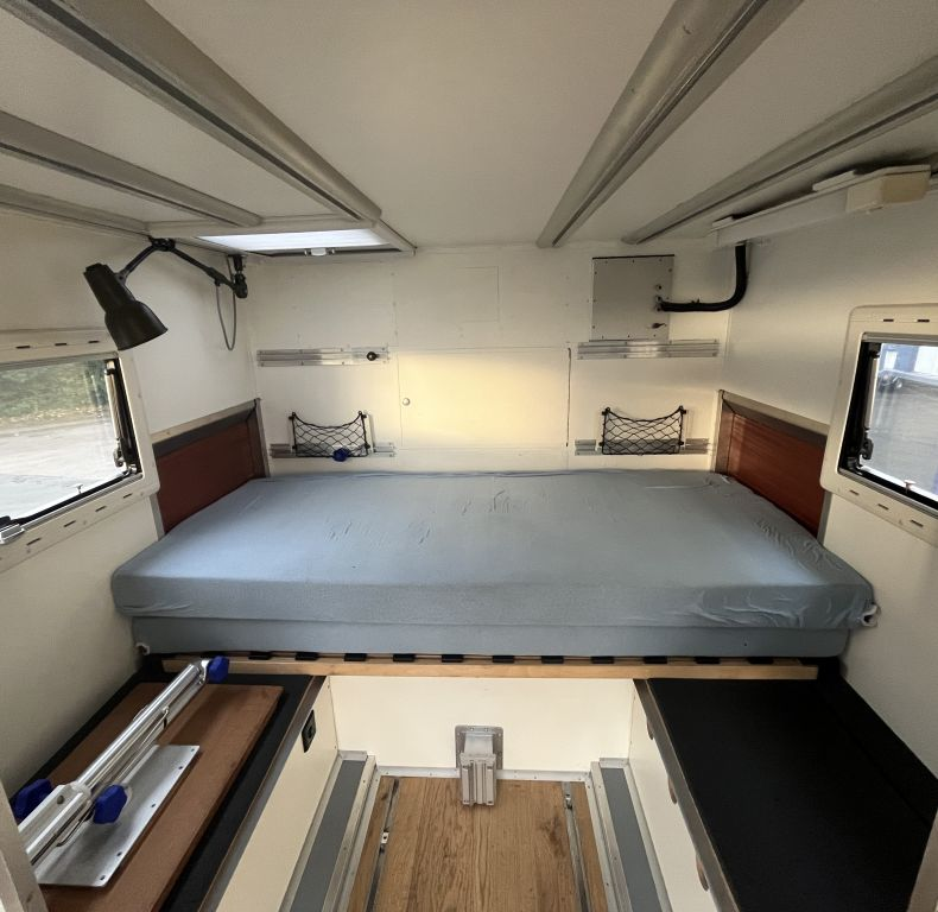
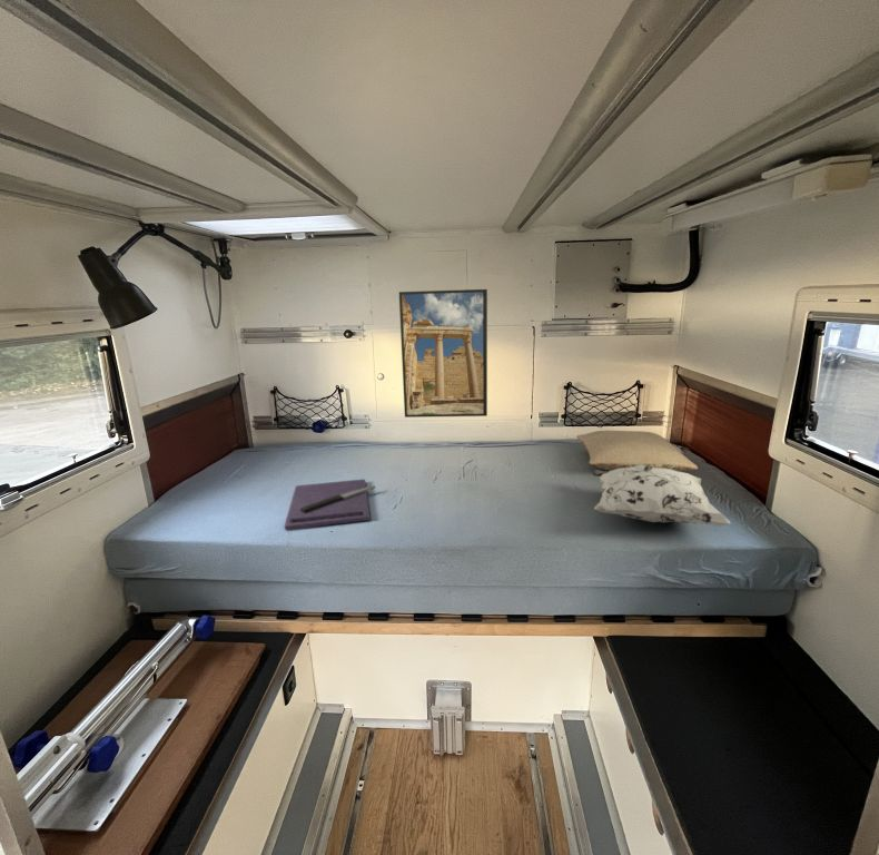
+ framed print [398,288,488,419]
+ pillow [576,430,699,472]
+ decorative pillow [592,464,732,528]
+ cutting board [283,478,376,531]
